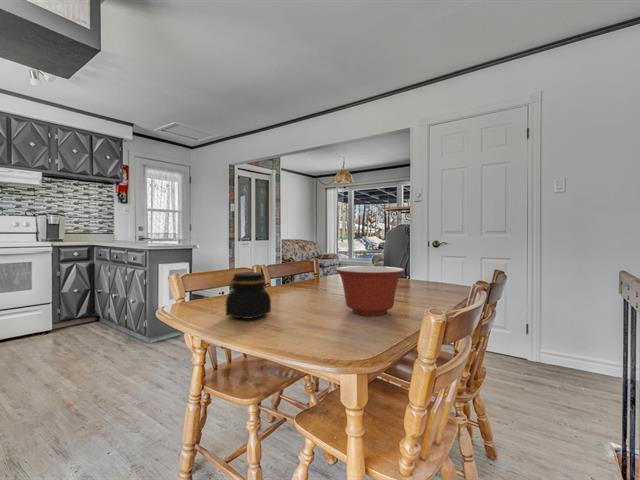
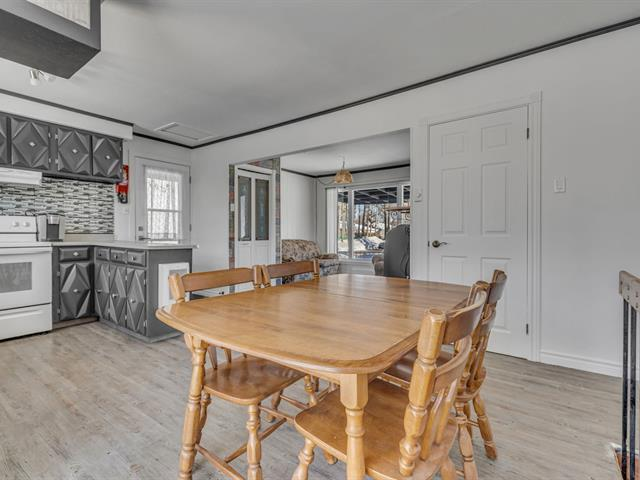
- jar [225,271,272,320]
- mixing bowl [335,265,405,316]
